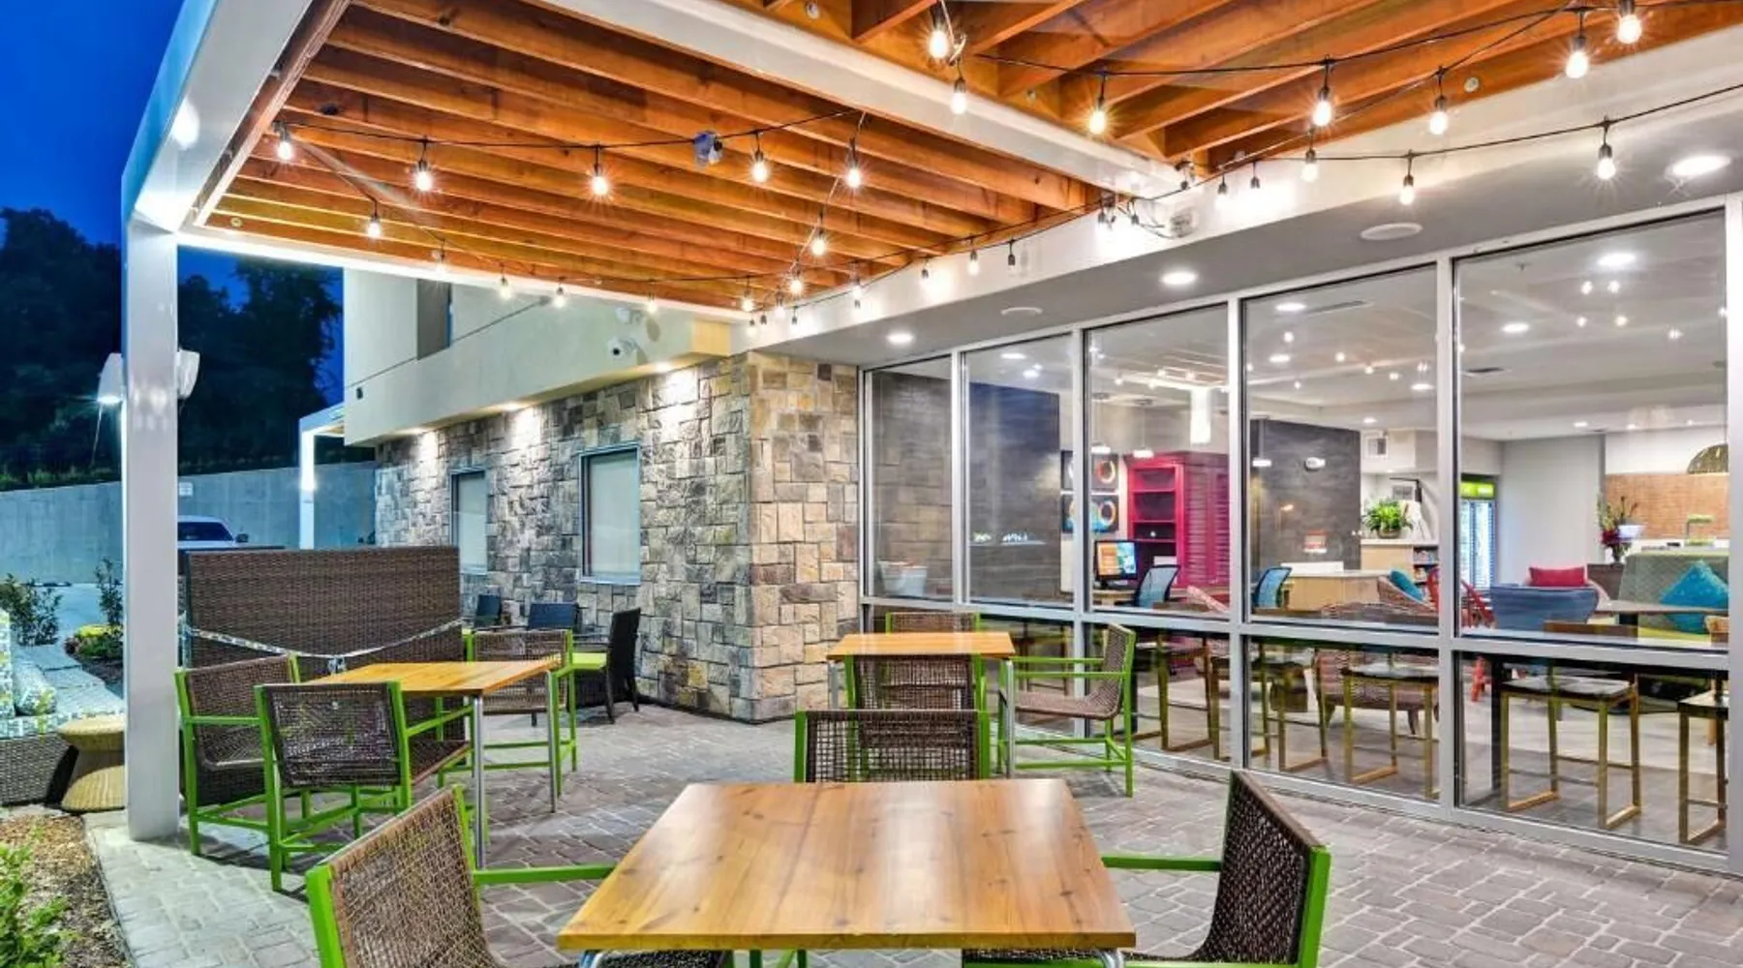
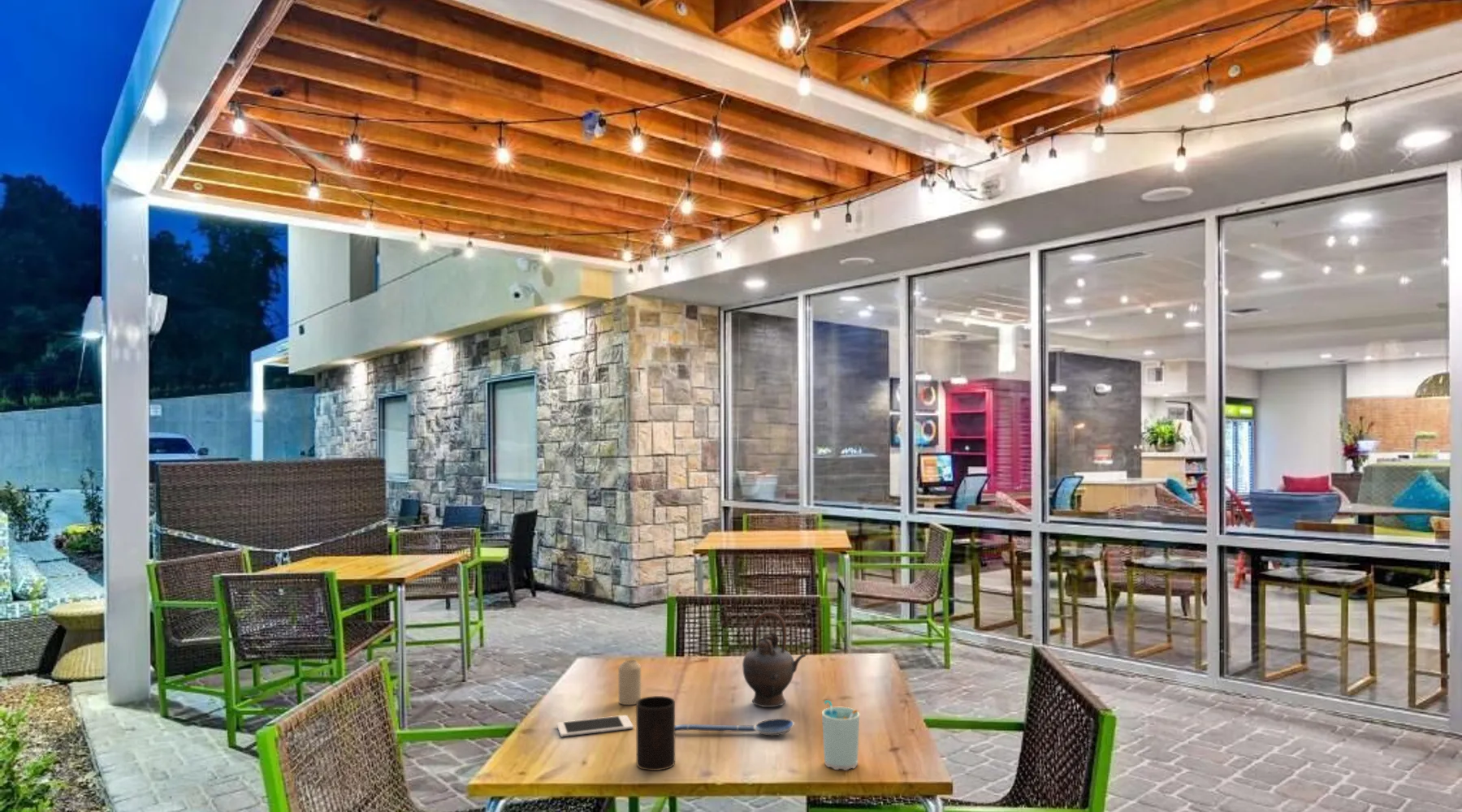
+ cup [821,699,860,771]
+ candle [618,659,642,706]
+ teapot [742,611,807,708]
+ spoon [675,718,795,736]
+ cup [635,695,676,771]
+ cell phone [556,715,634,737]
